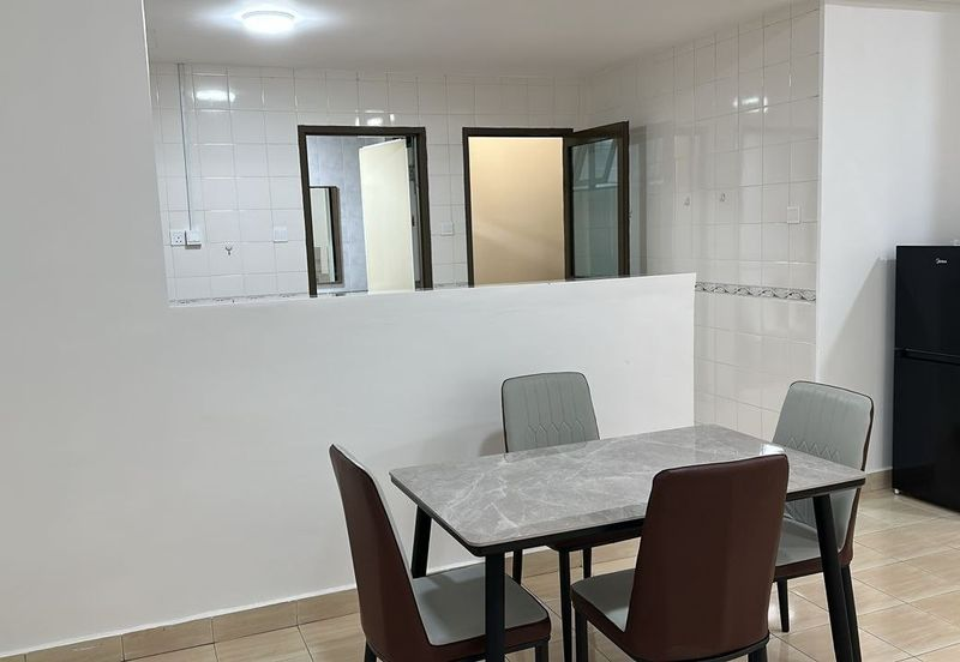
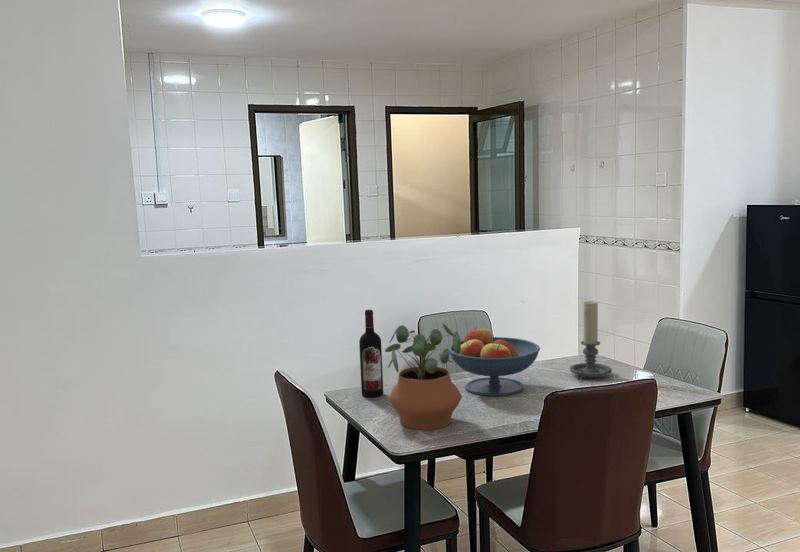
+ wine bottle [358,308,384,398]
+ candle holder [569,300,613,381]
+ potted plant [384,322,463,431]
+ fruit bowl [447,326,541,397]
